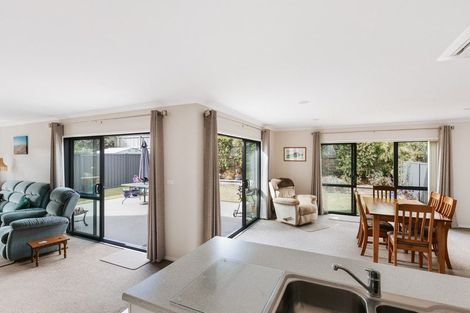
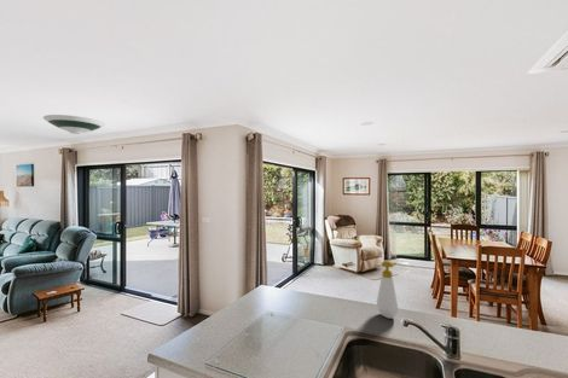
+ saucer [42,114,105,135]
+ soap bottle [376,260,399,320]
